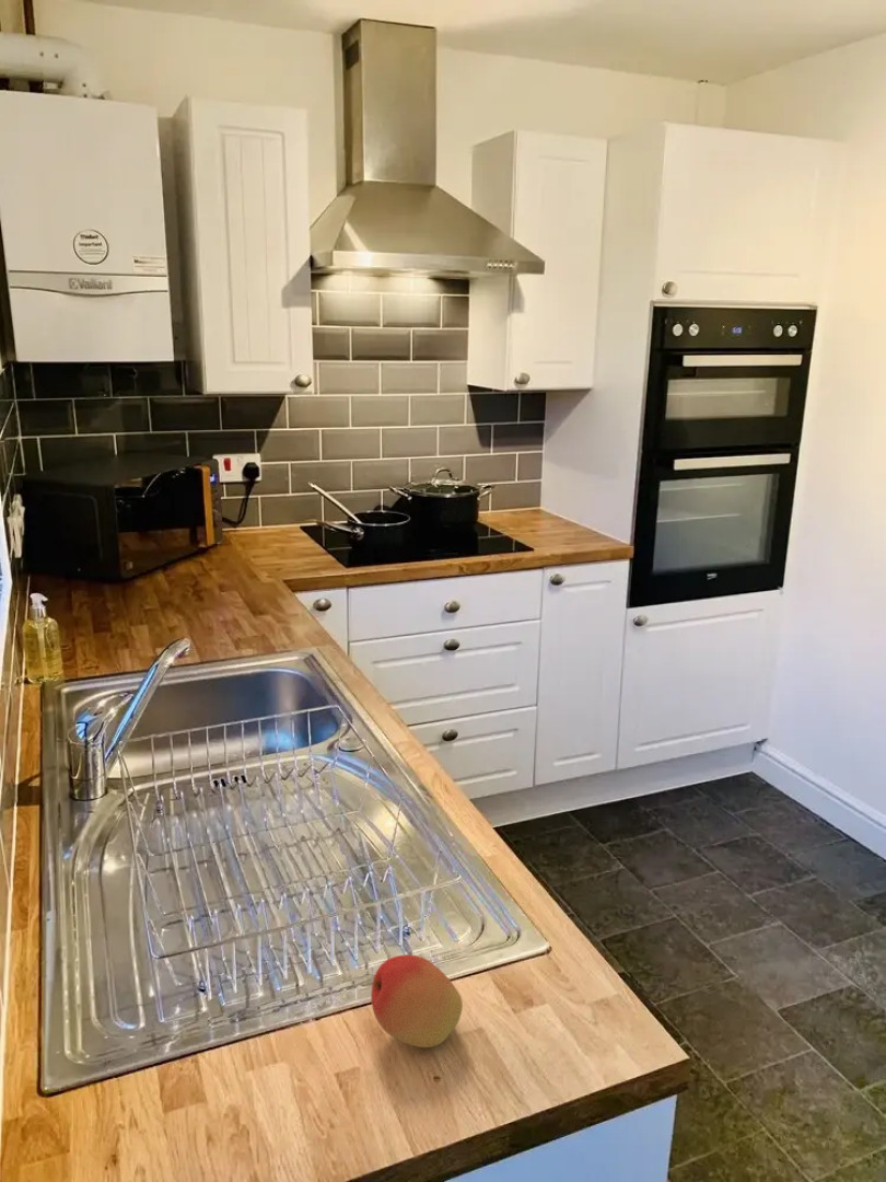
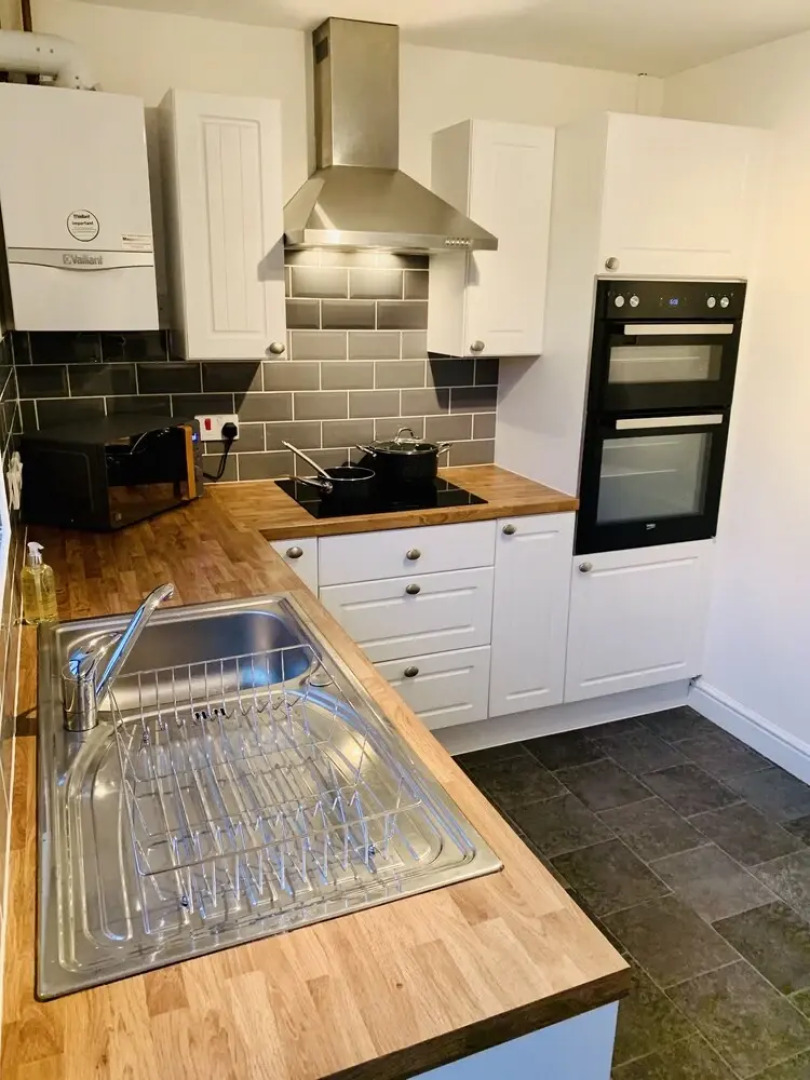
- fruit [370,953,464,1048]
